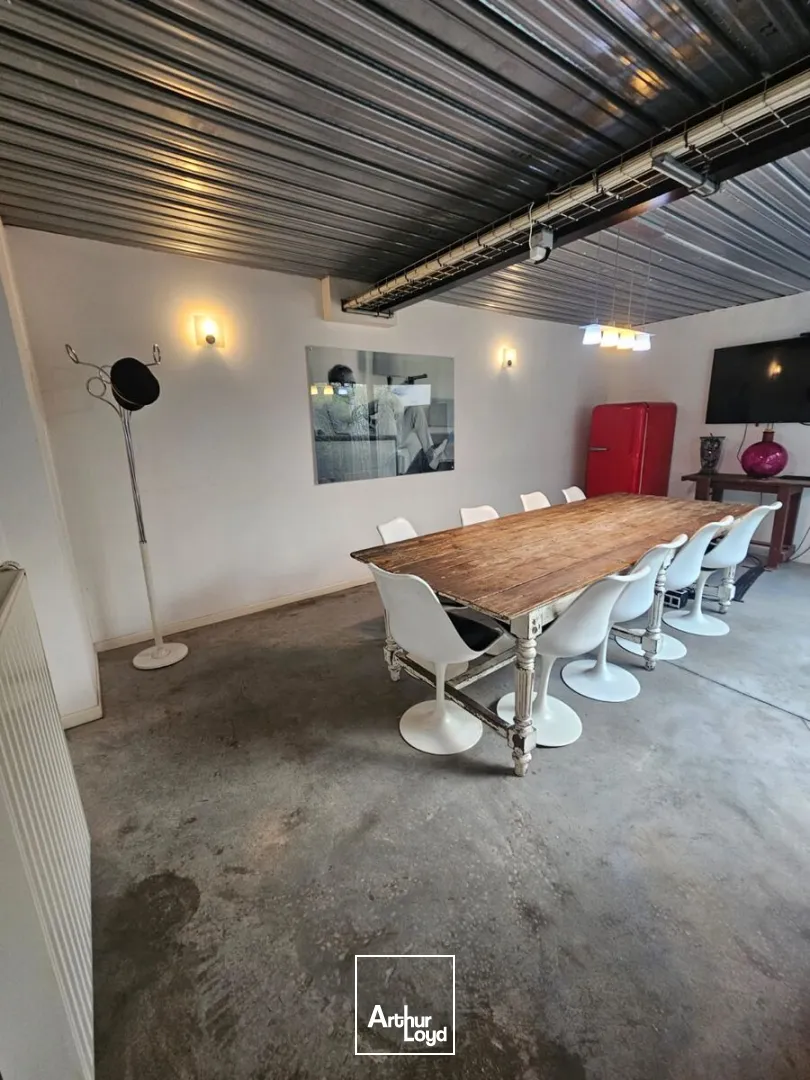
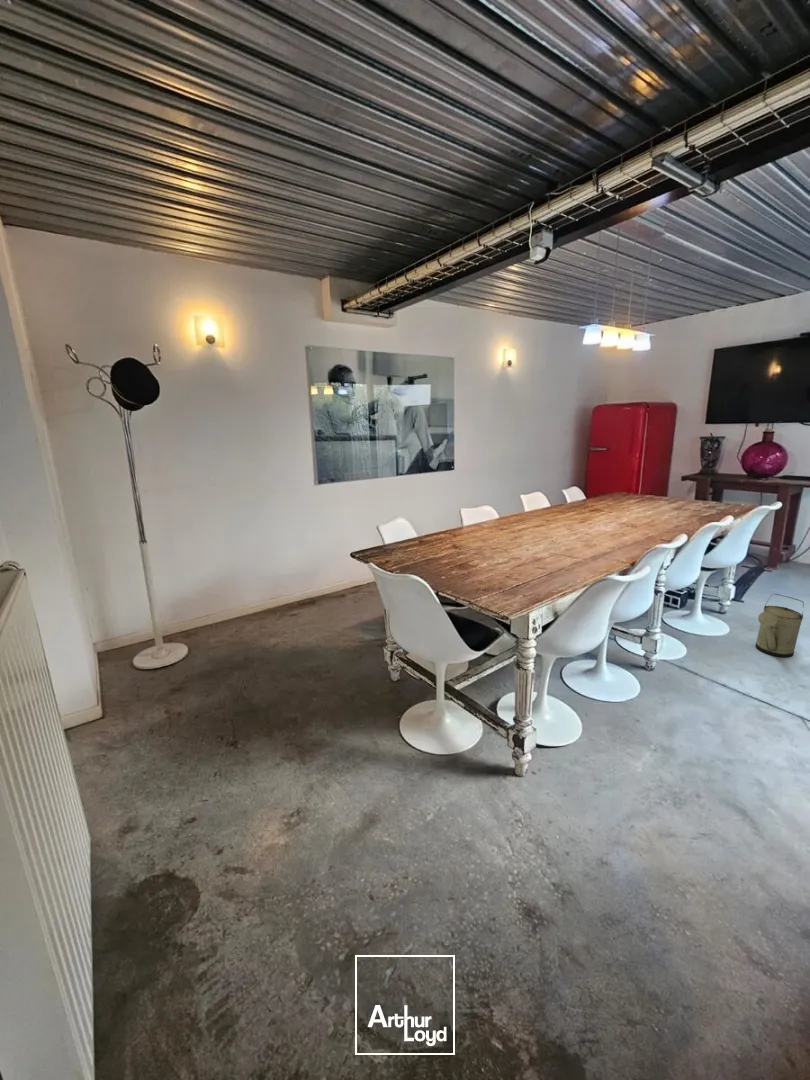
+ watering can [755,593,805,659]
